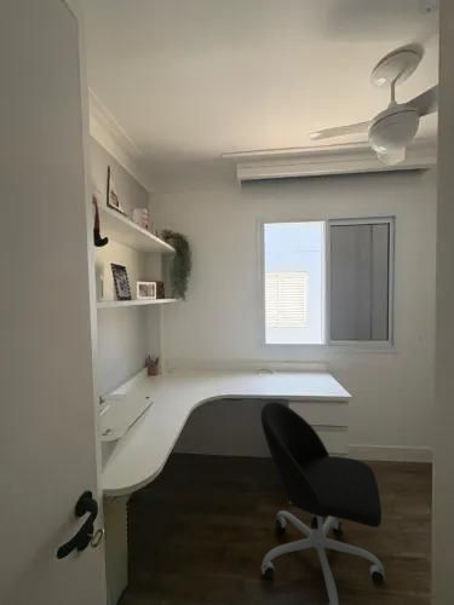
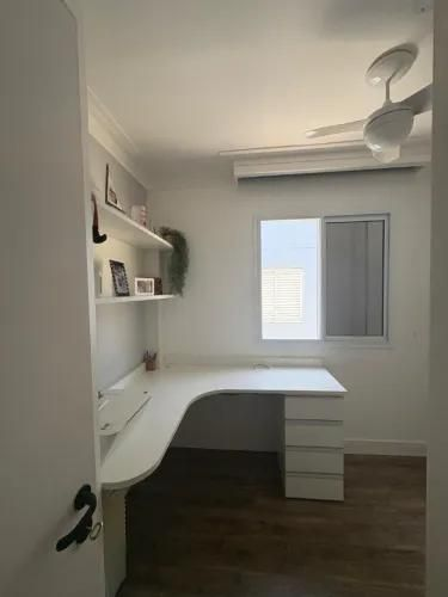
- office chair [260,401,386,605]
